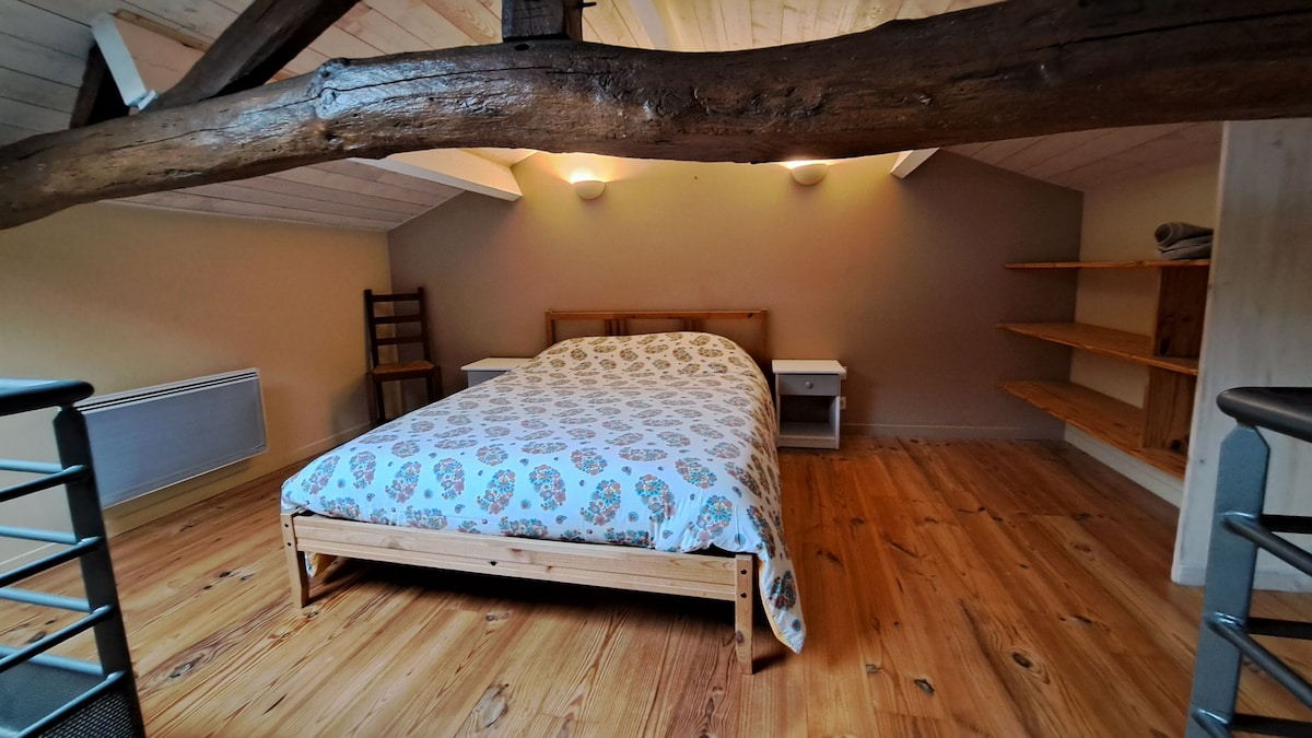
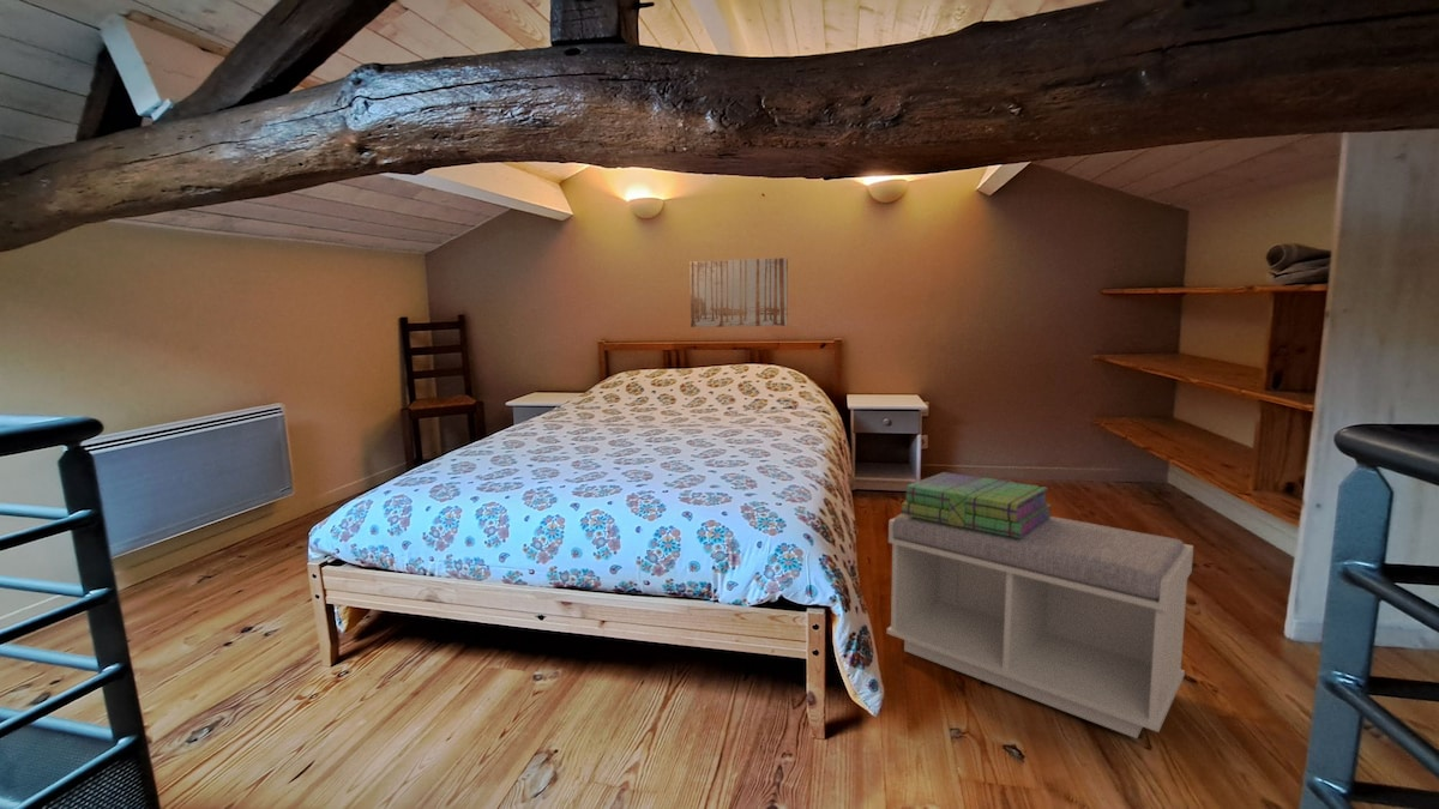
+ bench [886,513,1194,739]
+ wall art [688,256,789,328]
+ stack of books [901,471,1053,538]
